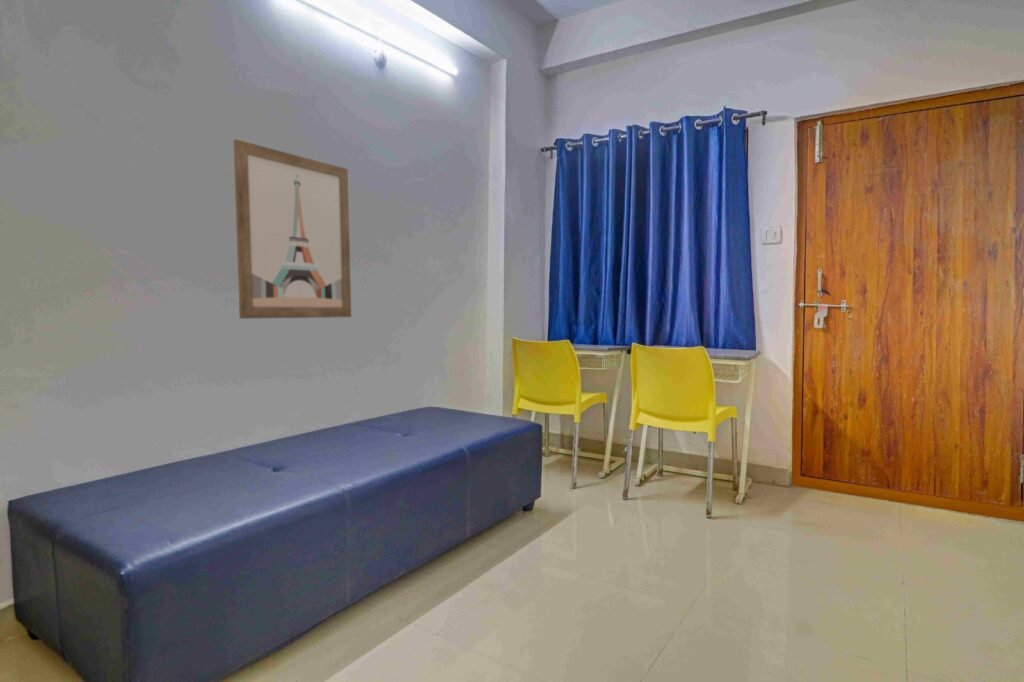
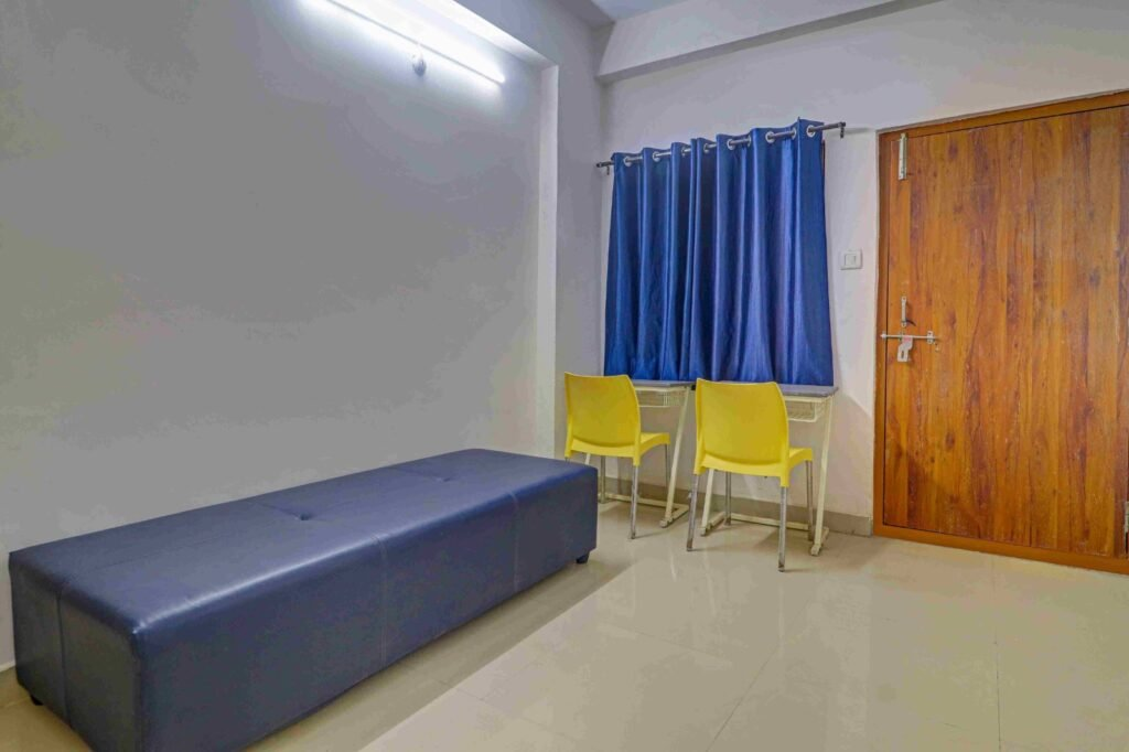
- wall art [232,138,352,320]
